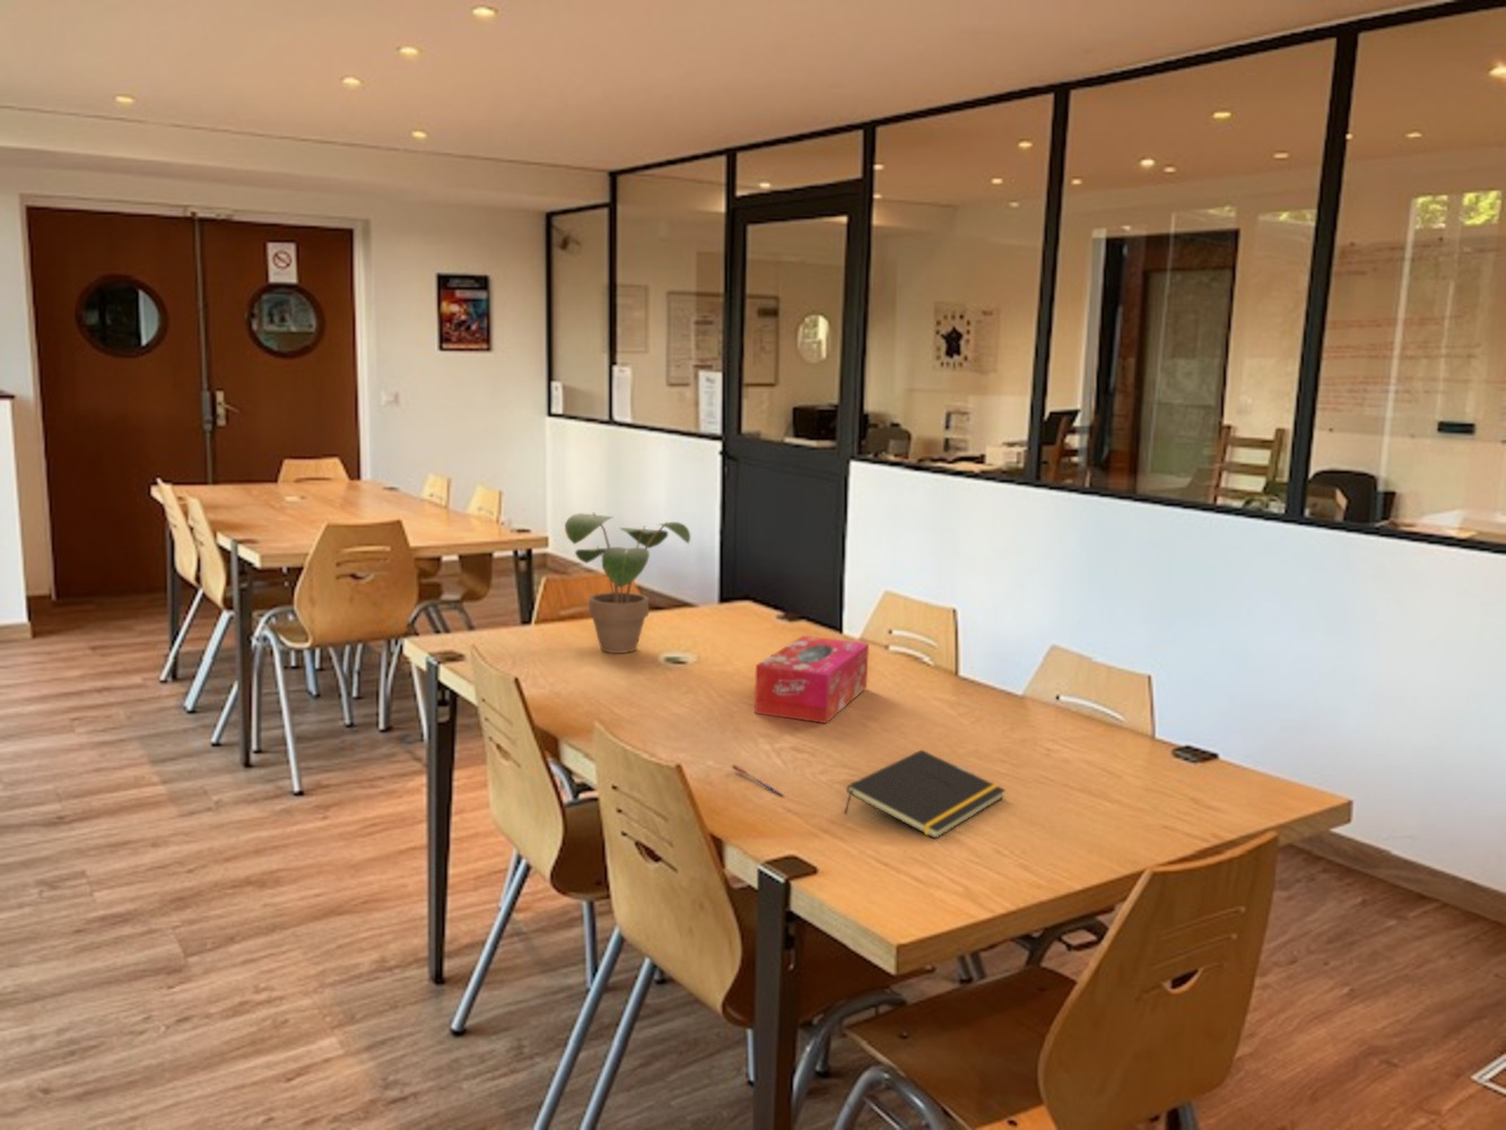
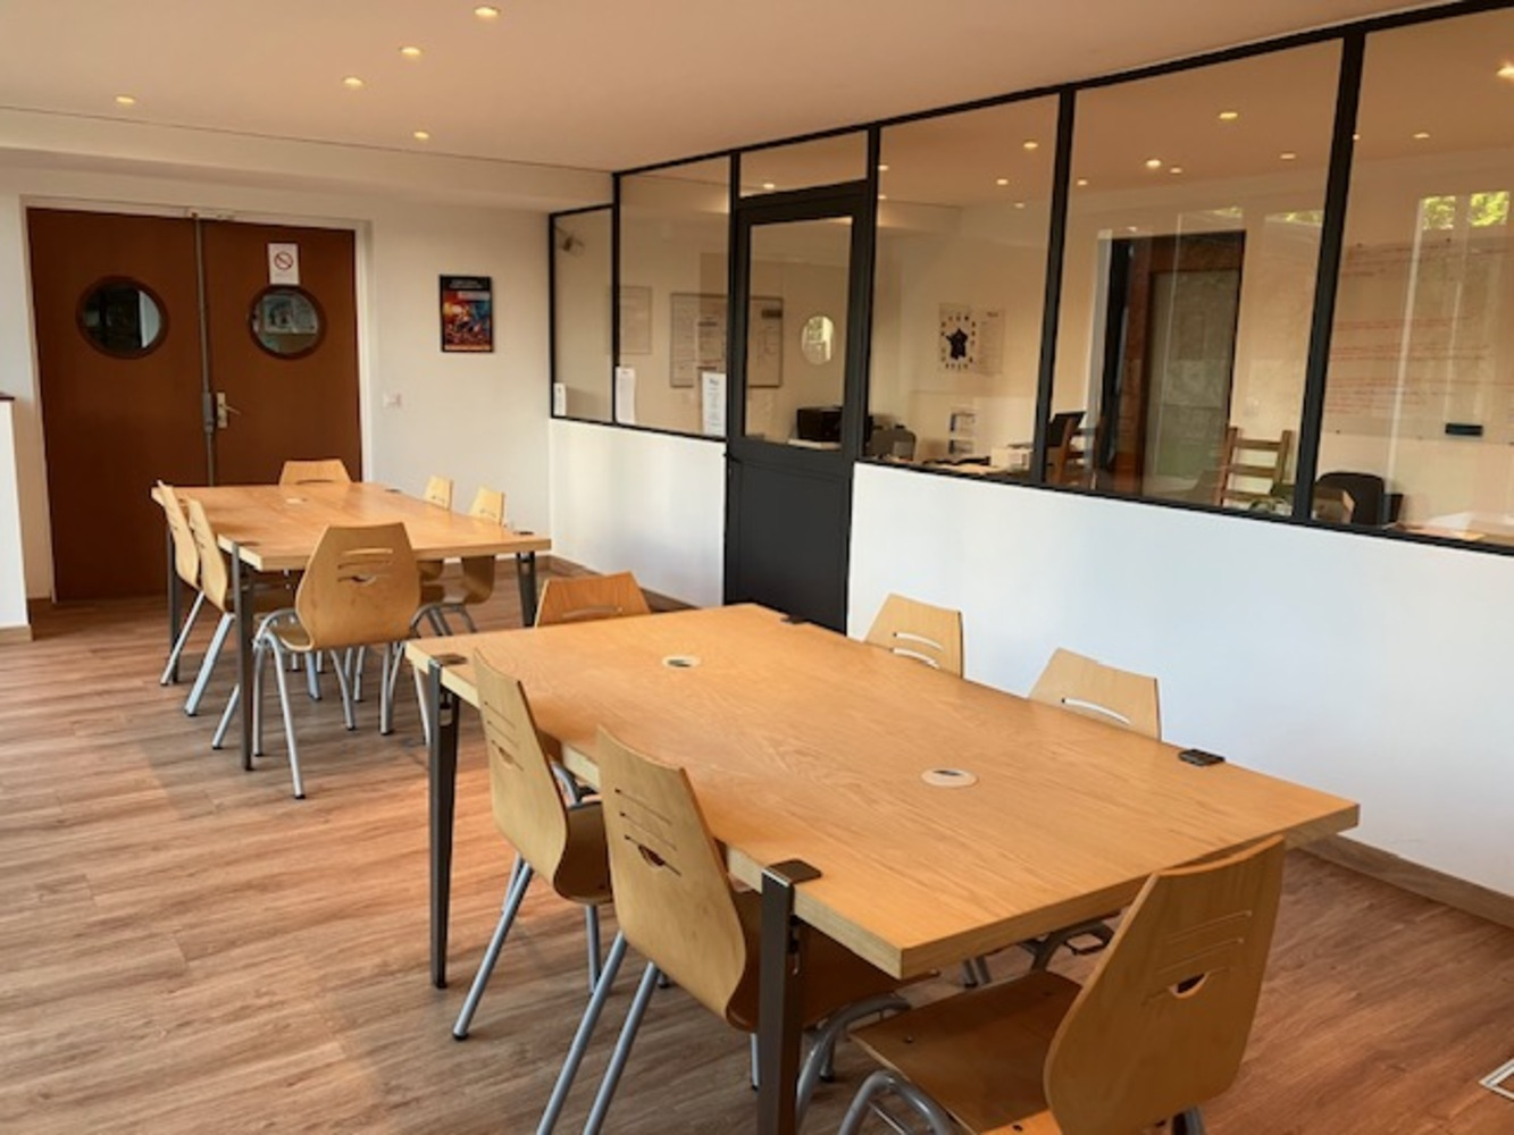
- potted plant [564,512,692,654]
- tissue box [754,635,870,724]
- pen [731,764,784,798]
- notepad [843,749,1006,839]
